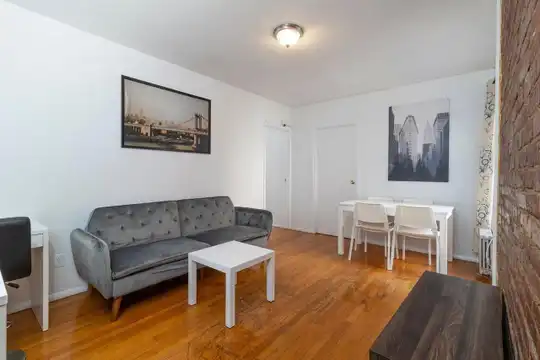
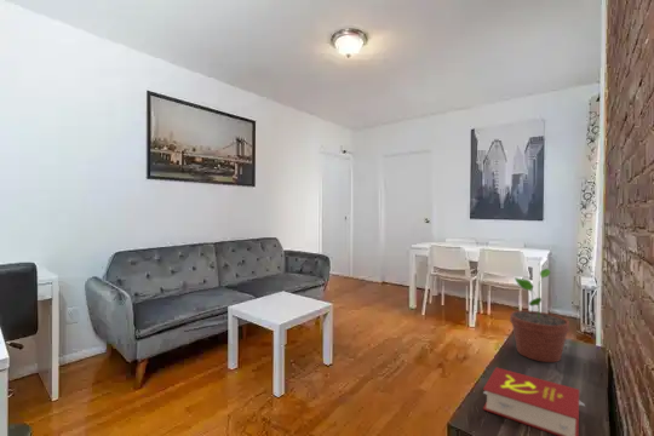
+ book [482,366,586,436]
+ potted plant [509,268,570,363]
